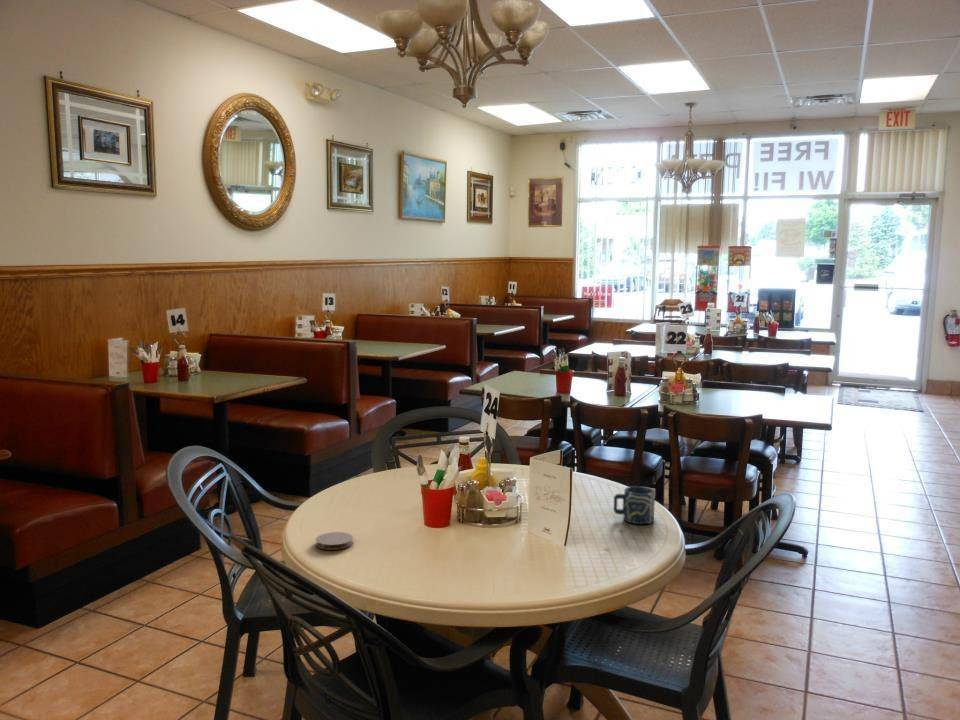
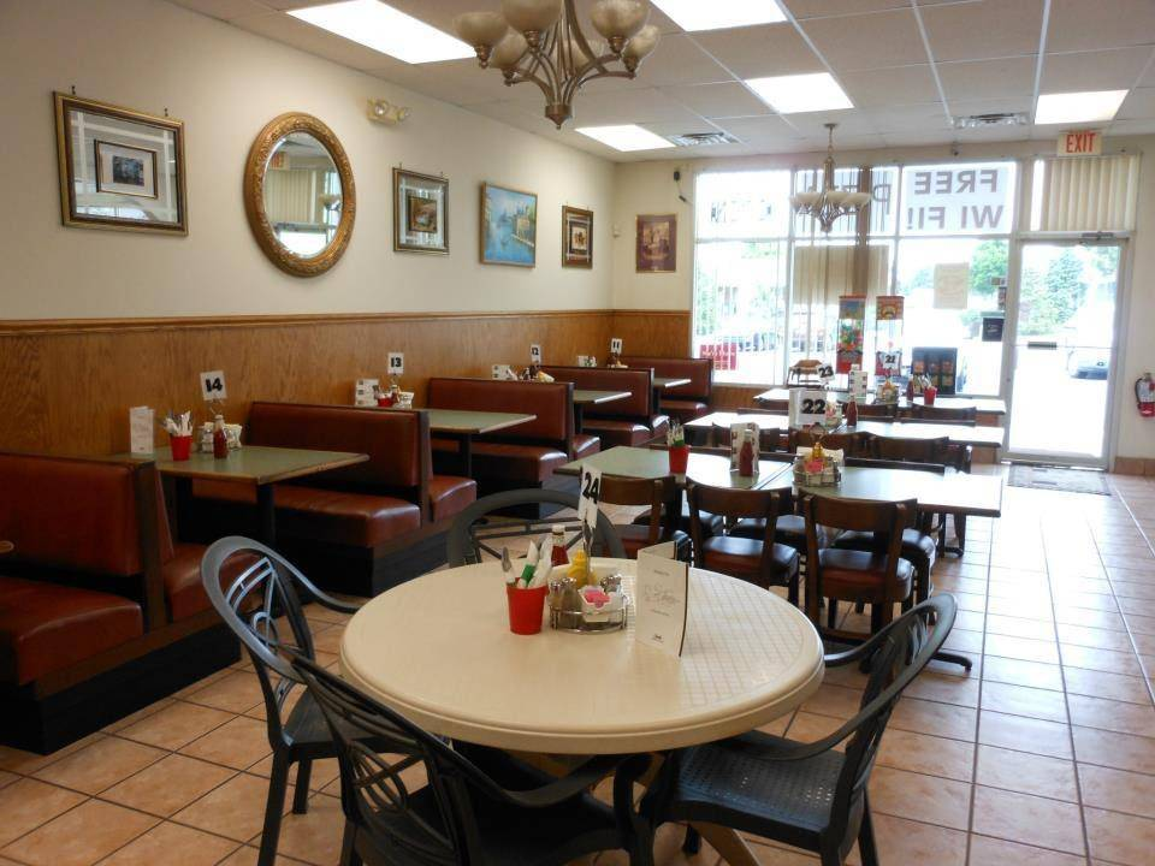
- cup [613,485,656,525]
- coaster [315,531,354,551]
